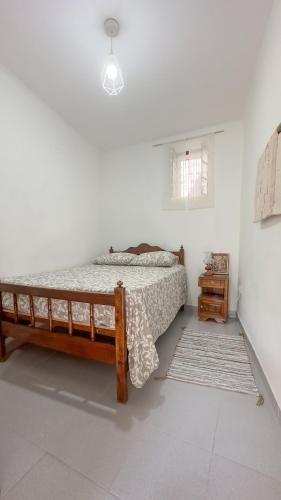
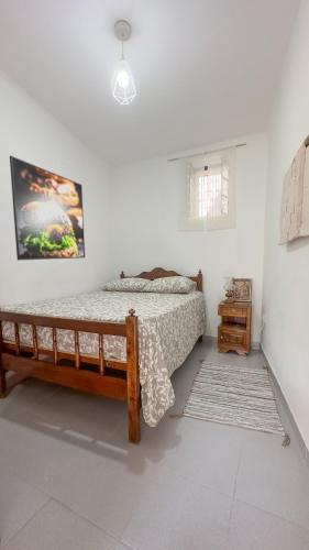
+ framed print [9,155,86,262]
